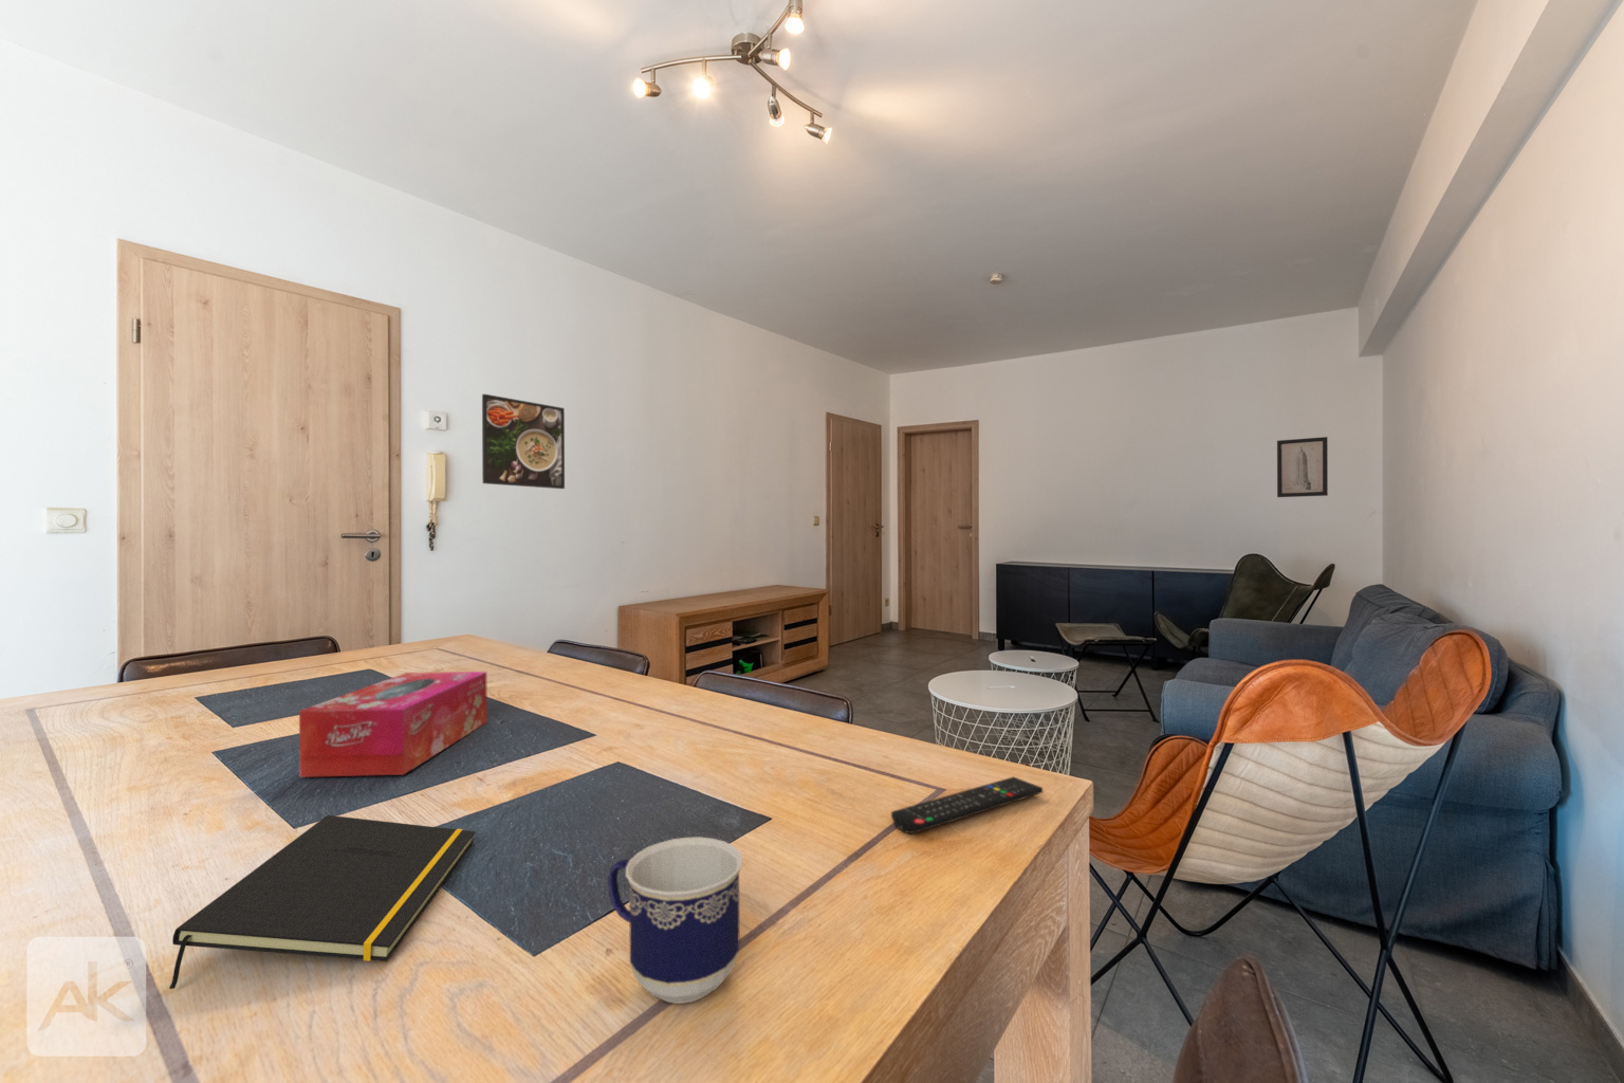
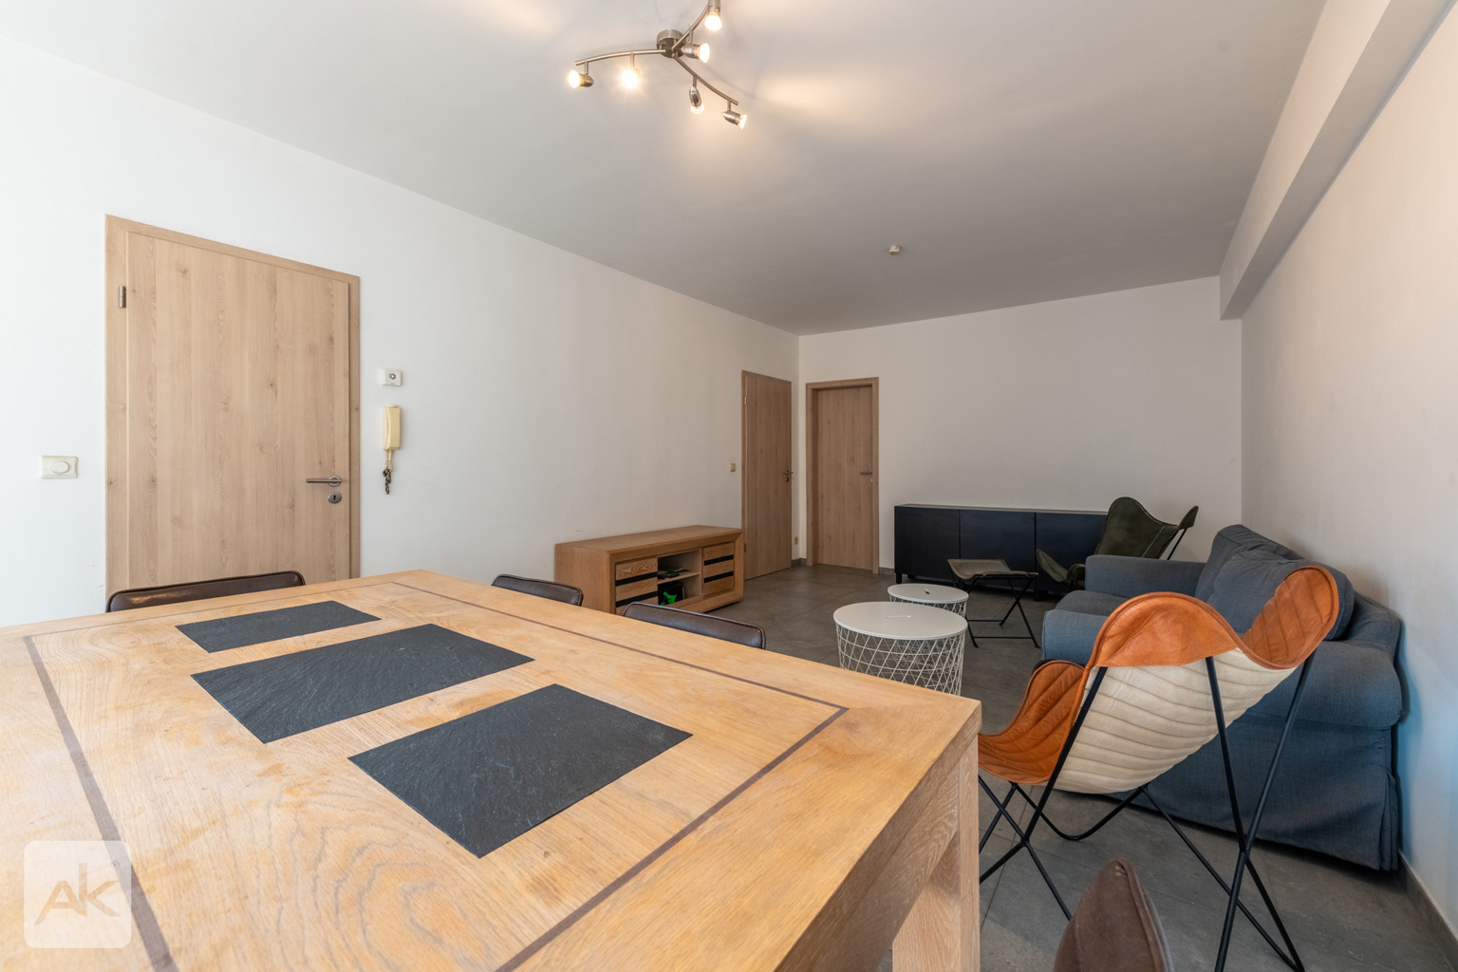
- notepad [168,815,476,990]
- remote control [891,775,1044,834]
- wall art [1276,435,1329,498]
- cup [607,835,743,1004]
- tissue box [298,671,488,778]
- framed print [481,393,566,490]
